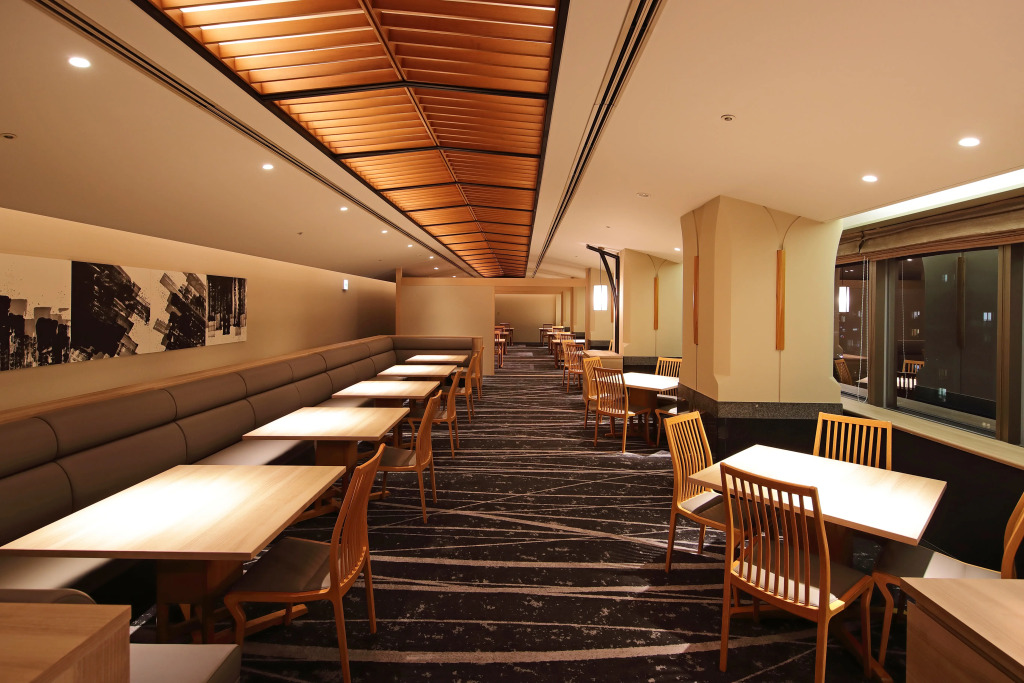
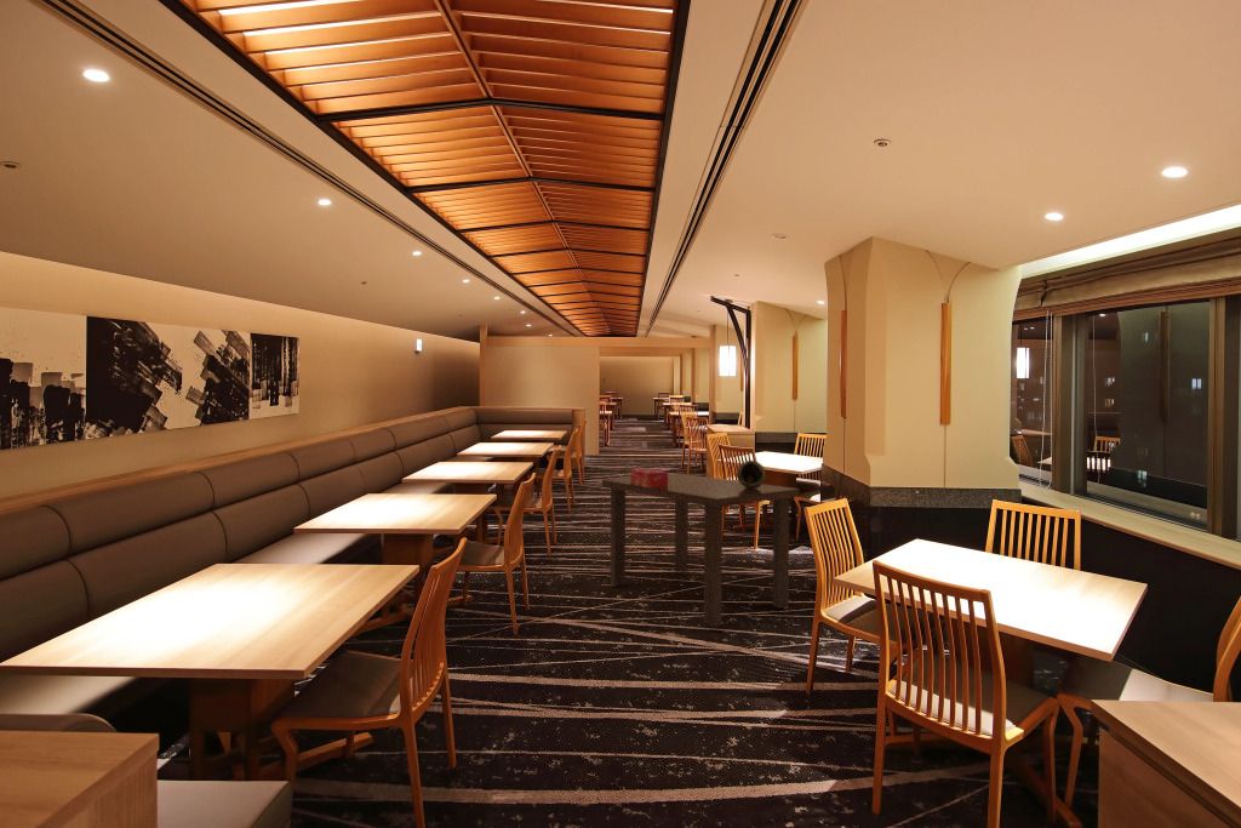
+ tissue box [629,467,669,487]
+ dining table [601,473,801,628]
+ decorative bowl [736,459,767,489]
